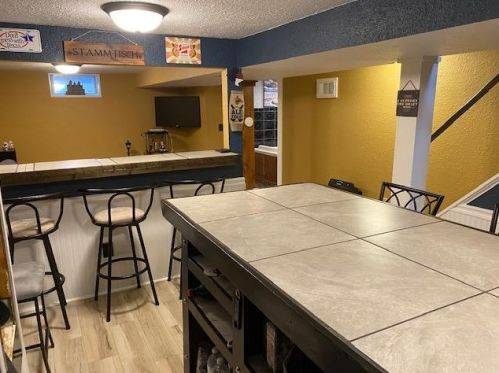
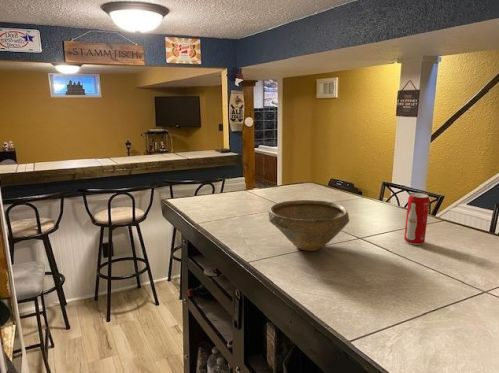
+ bowl [268,199,350,252]
+ beverage can [403,192,430,246]
